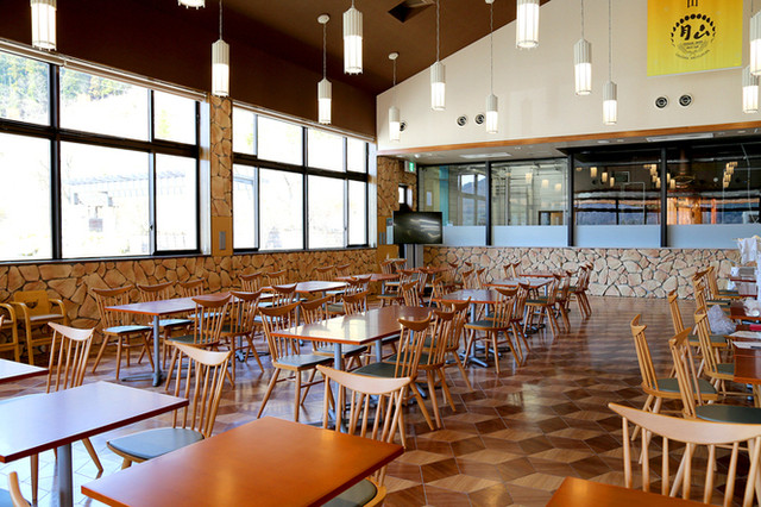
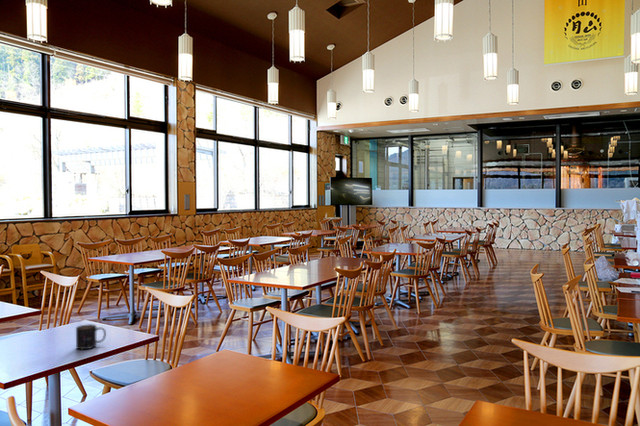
+ mug [75,323,107,351]
